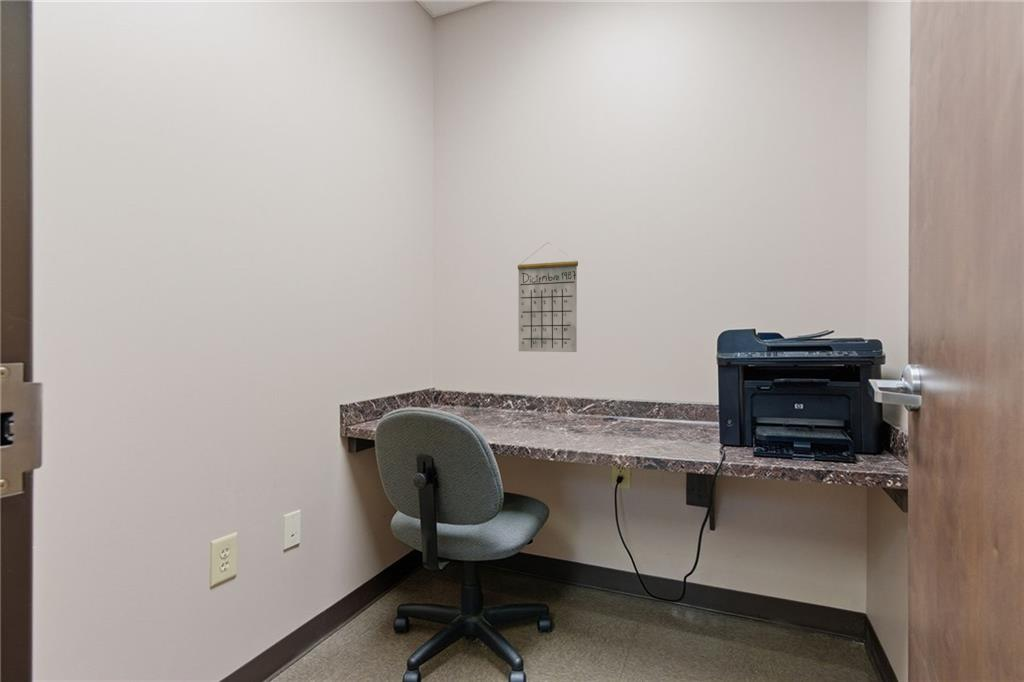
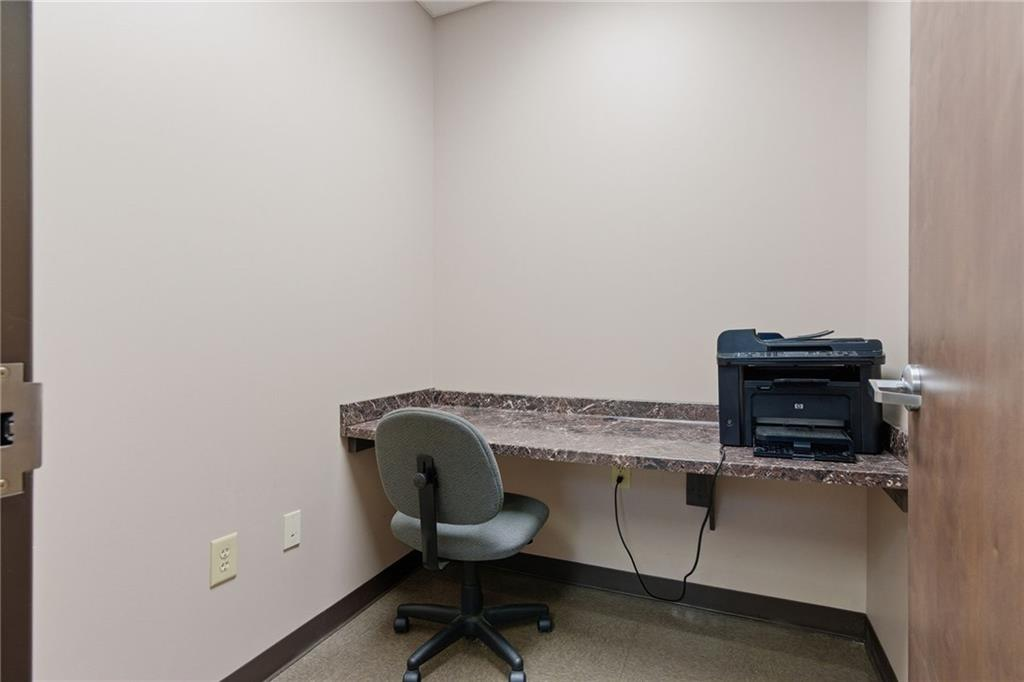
- calendar [517,242,579,353]
